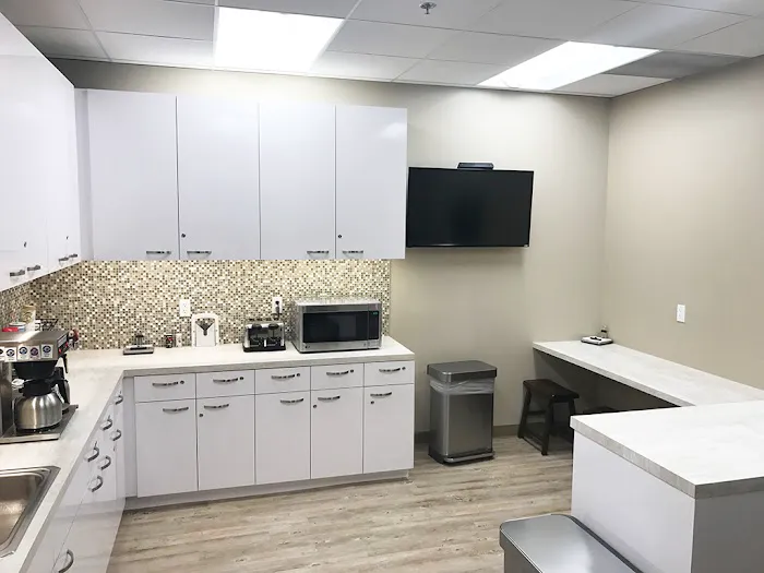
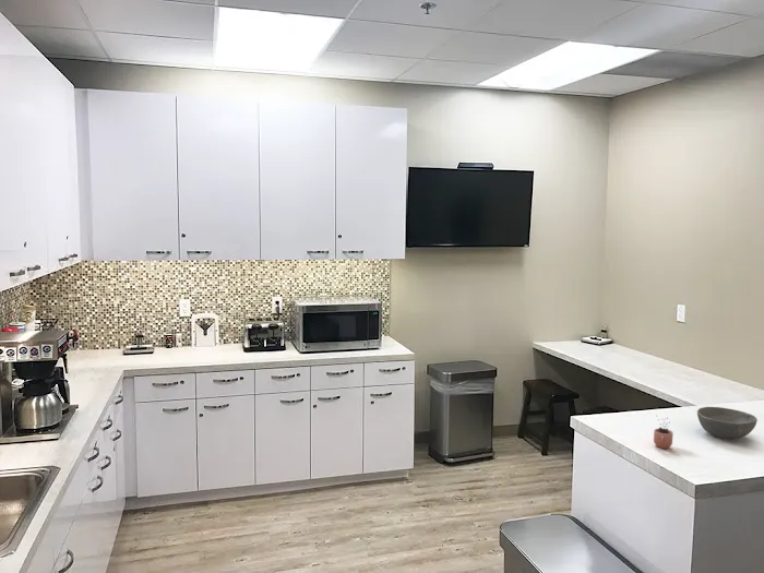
+ cocoa [653,414,675,450]
+ bowl [696,406,759,440]
